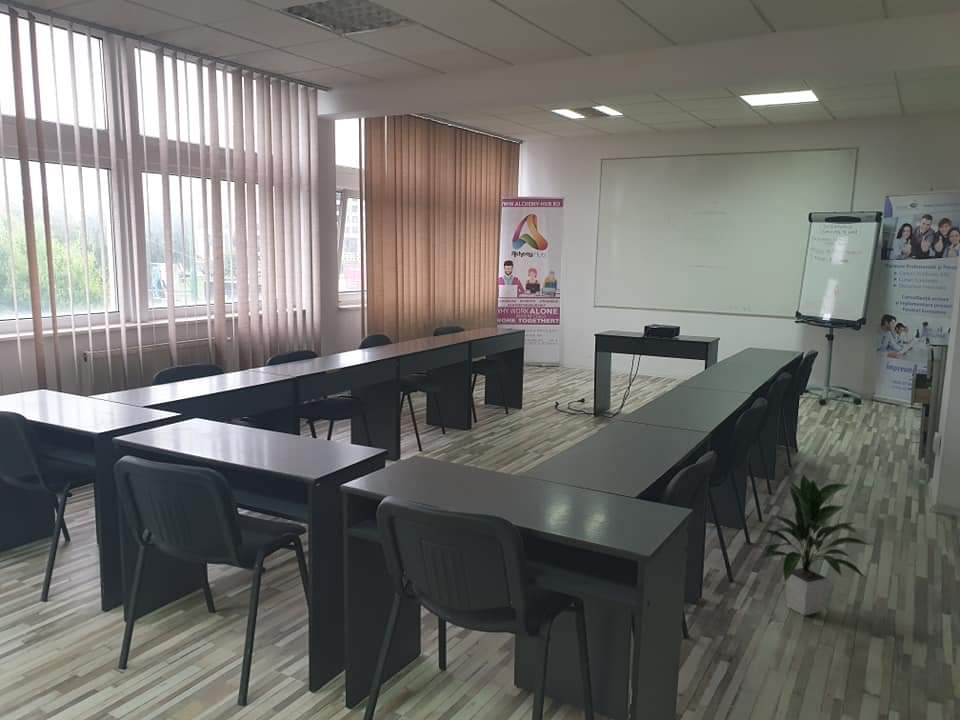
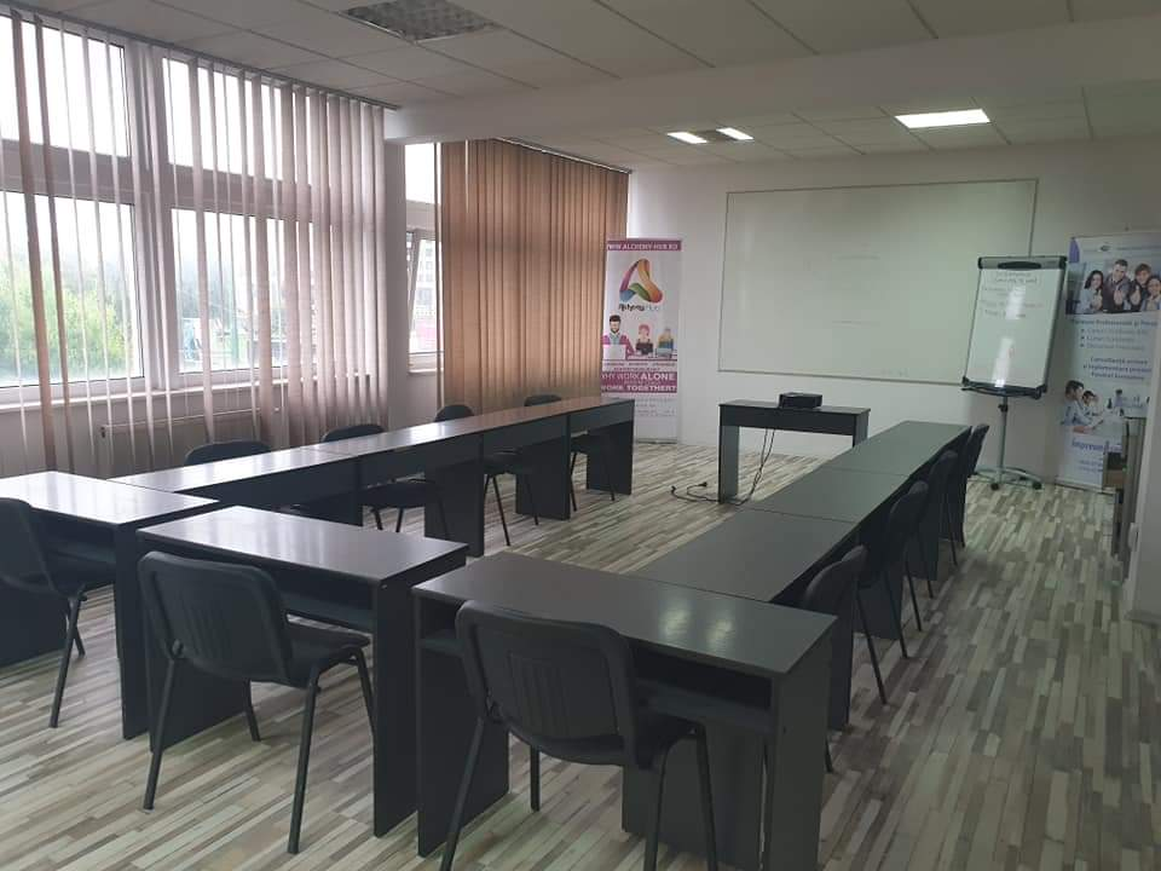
- indoor plant [757,473,872,617]
